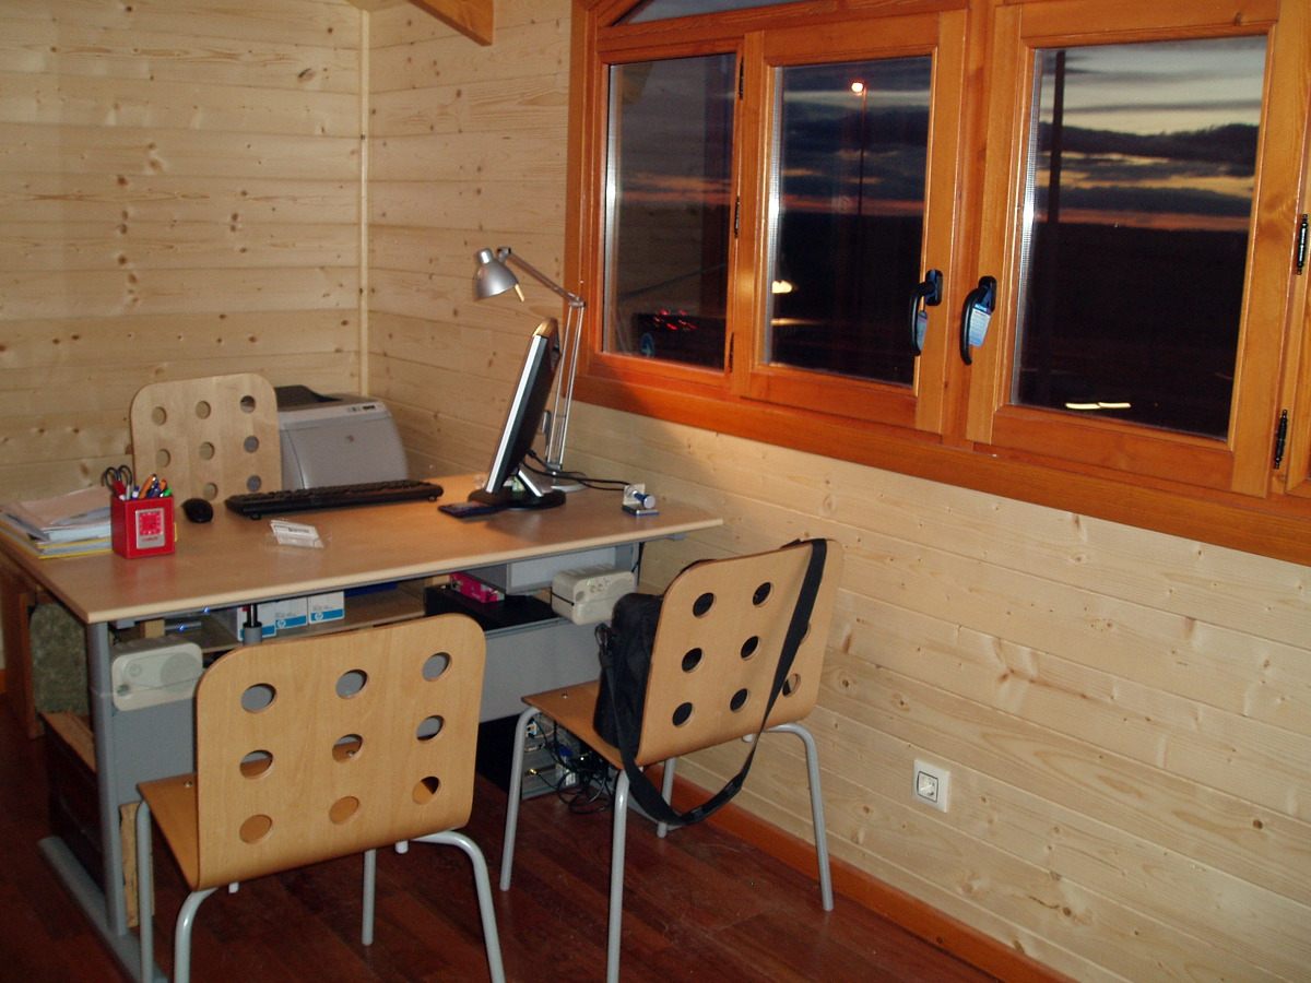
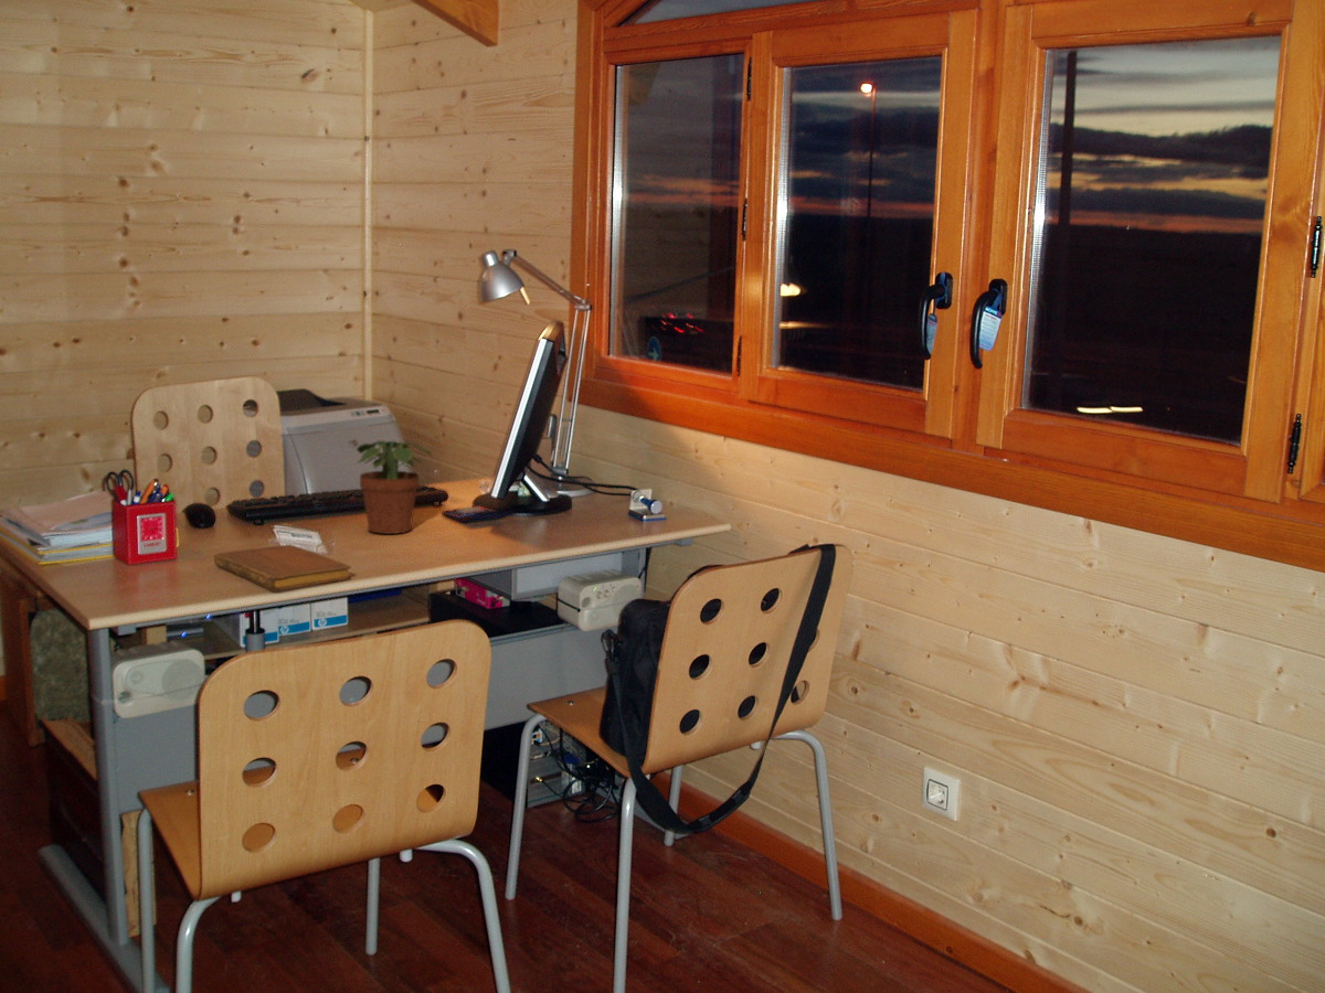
+ potted plant [356,439,434,535]
+ notebook [213,544,352,591]
